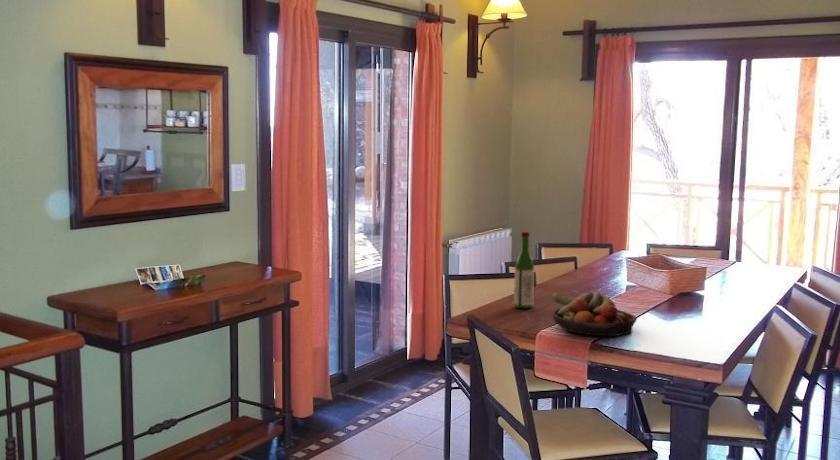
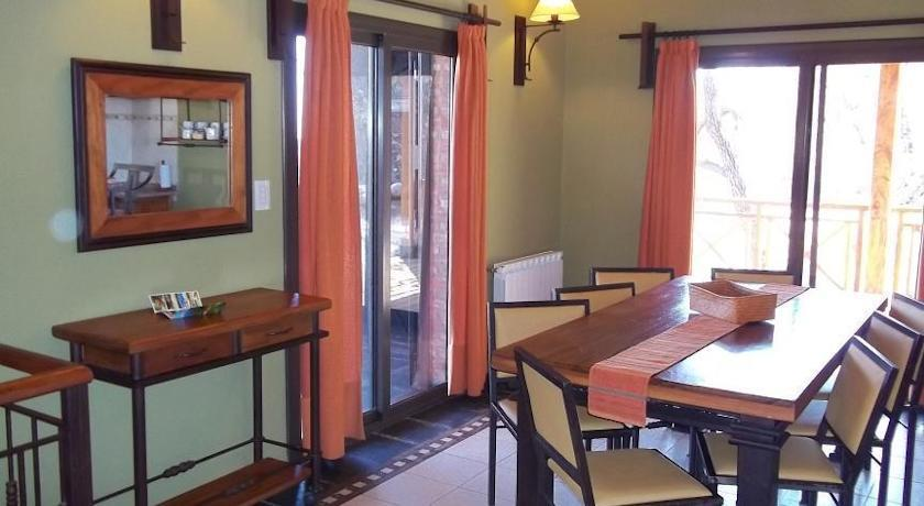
- fruit bowl [550,291,638,337]
- wine bottle [513,231,535,310]
